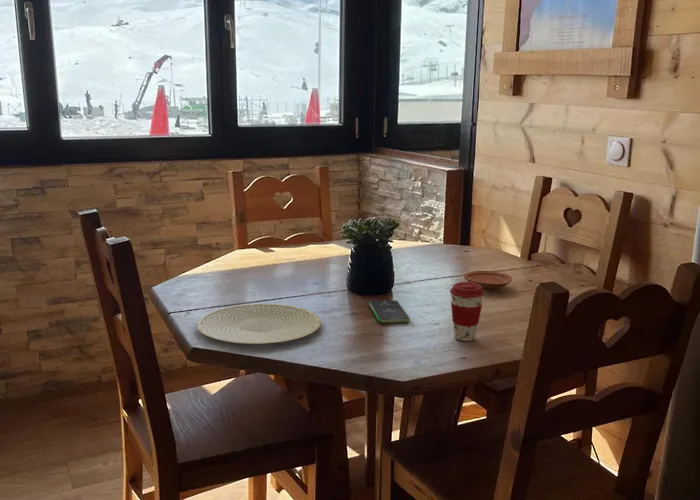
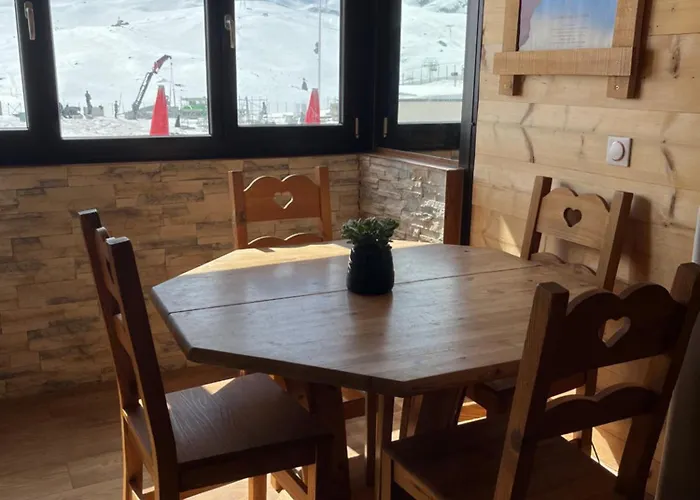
- smartphone [368,299,411,324]
- coffee cup [449,281,485,342]
- plate [463,270,513,291]
- plate [195,303,322,345]
